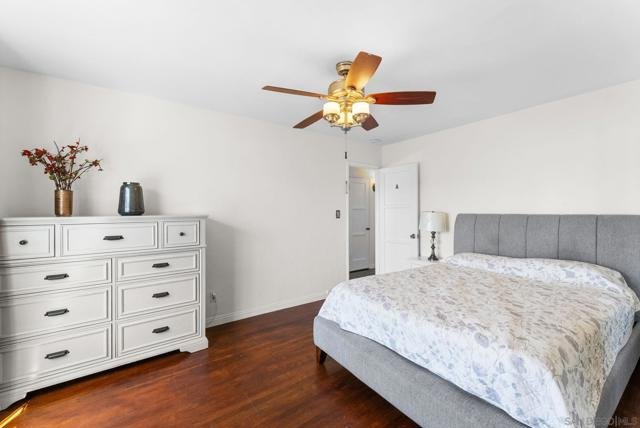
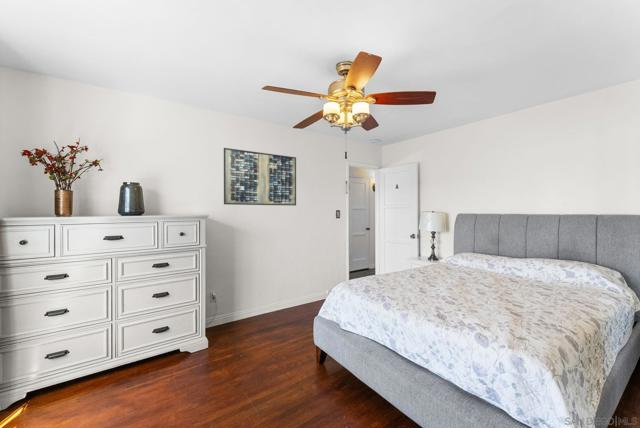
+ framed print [223,147,297,207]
